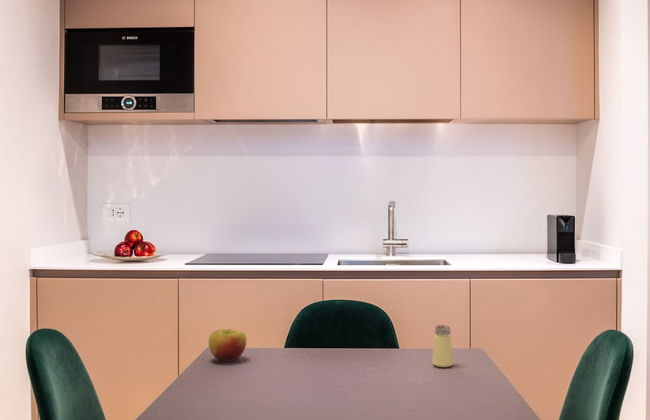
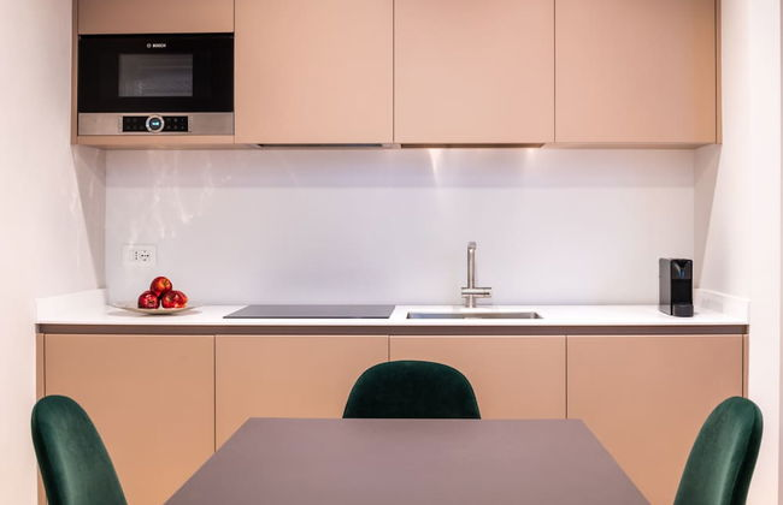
- saltshaker [431,324,454,368]
- apple [207,328,248,362]
